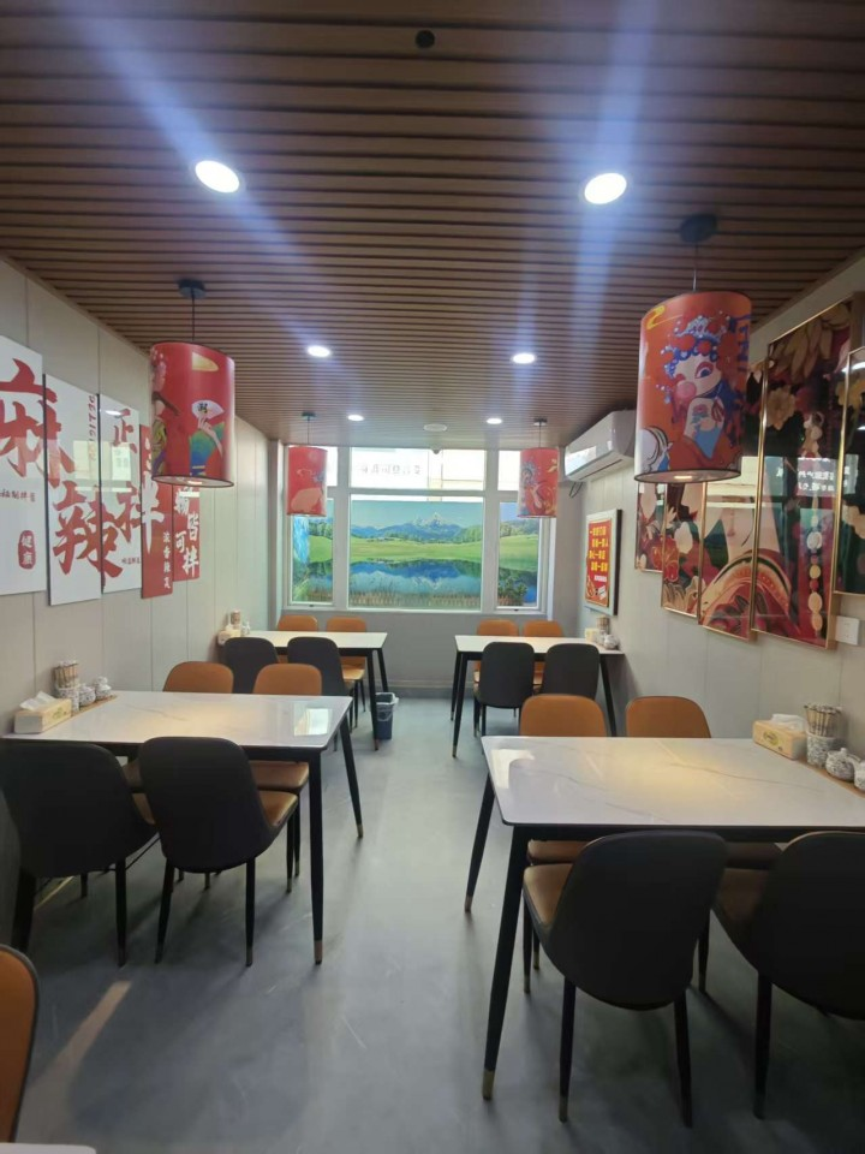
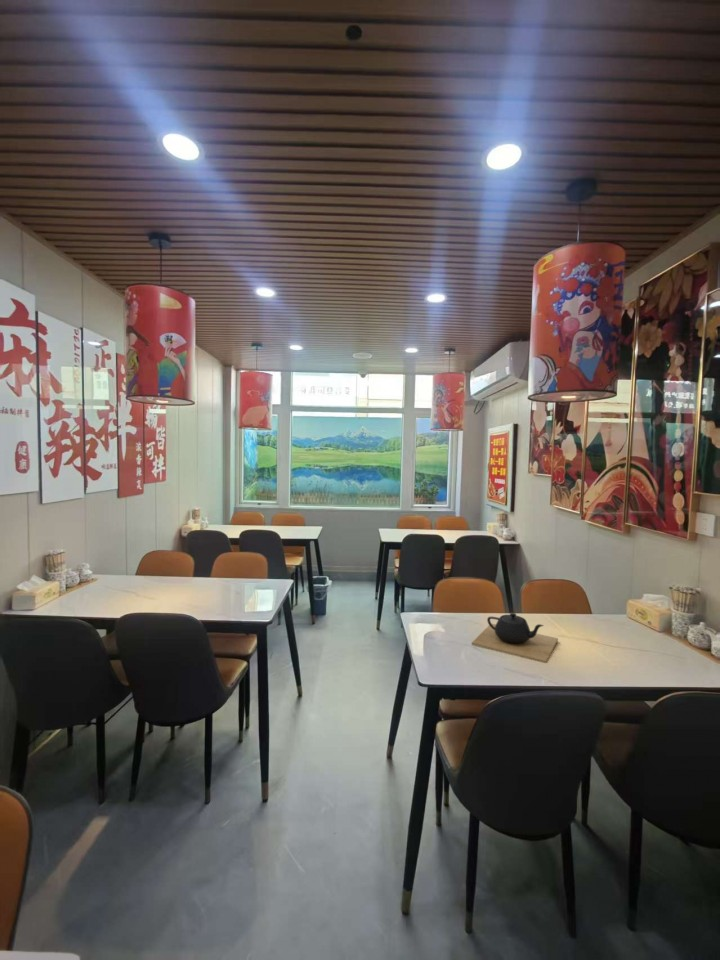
+ teapot [471,612,559,664]
